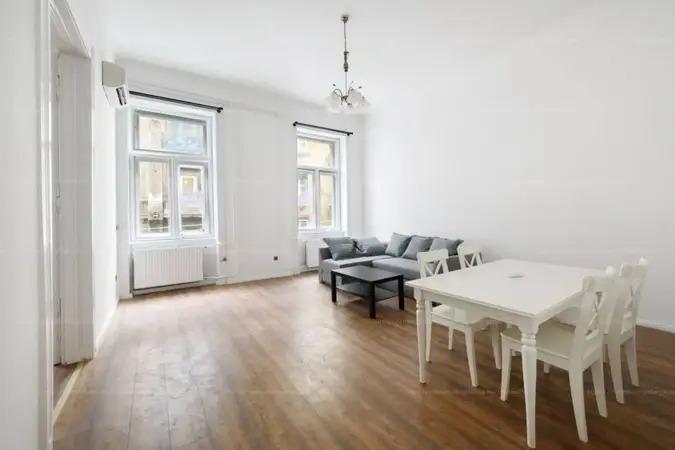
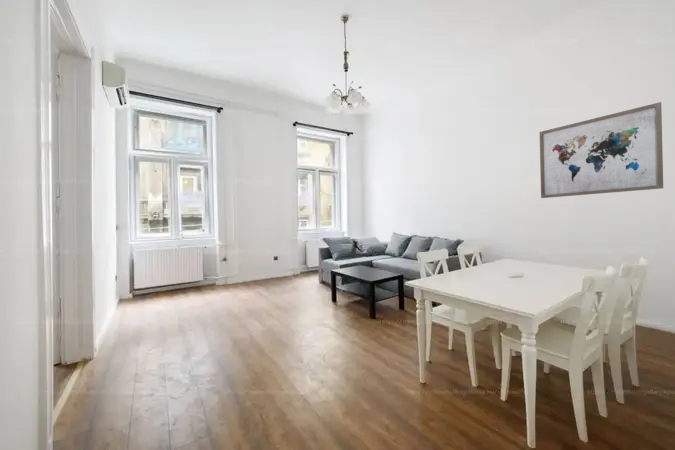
+ wall art [539,101,664,199]
